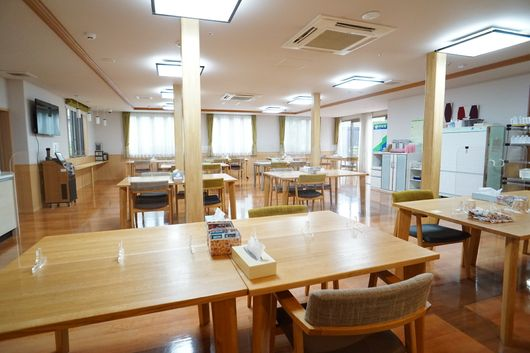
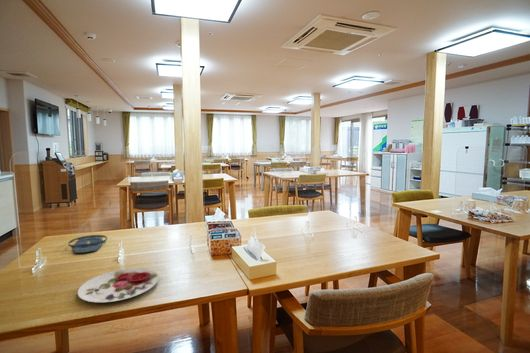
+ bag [67,234,108,254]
+ plate [77,267,160,303]
